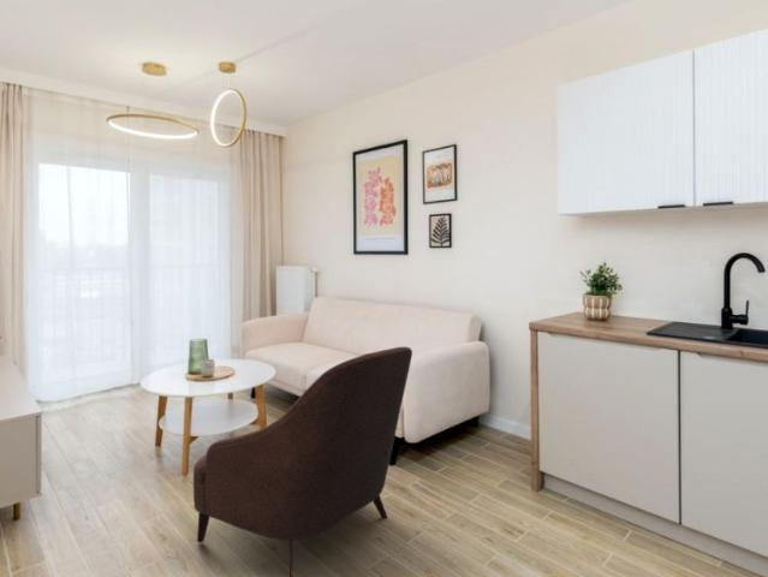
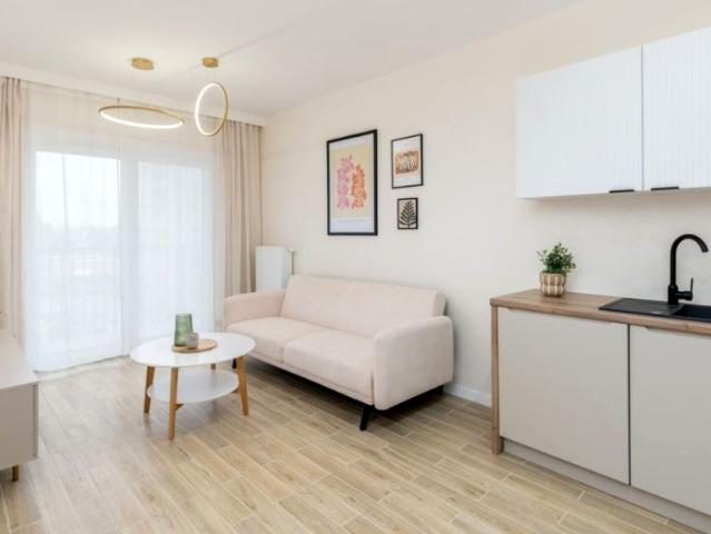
- armchair [192,345,413,577]
